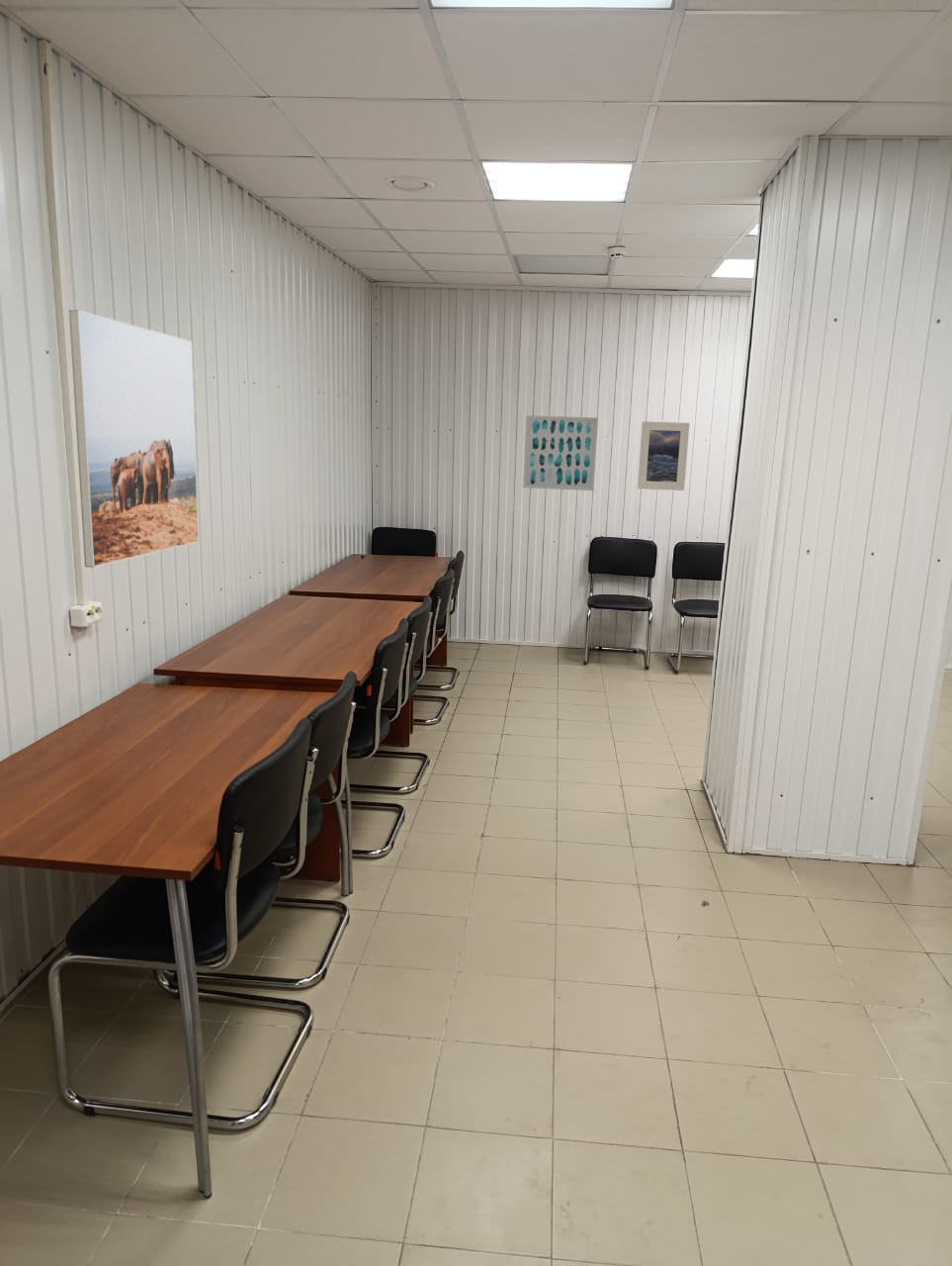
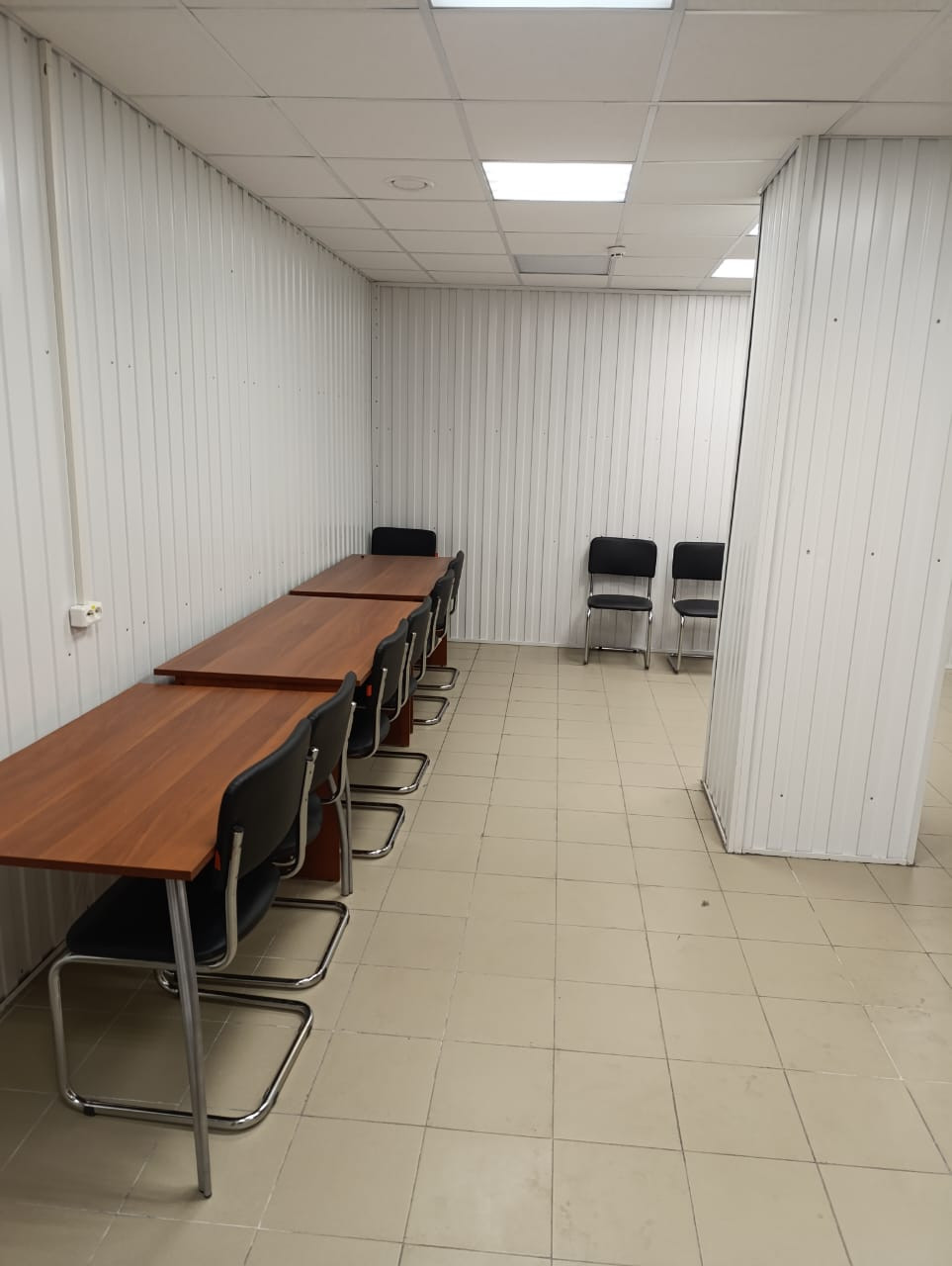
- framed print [637,420,691,492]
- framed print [68,309,200,569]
- wall art [522,414,599,492]
